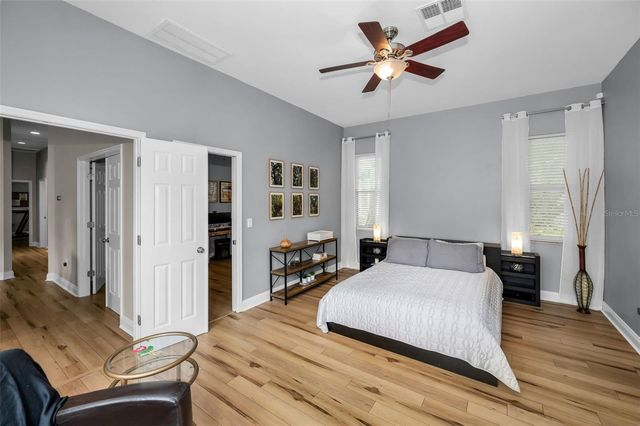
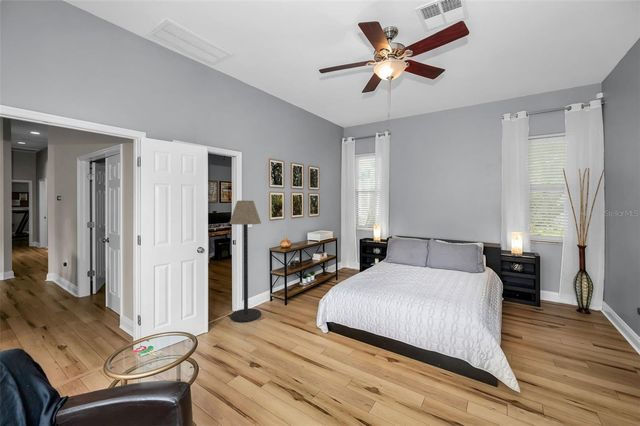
+ floor lamp [228,200,262,323]
